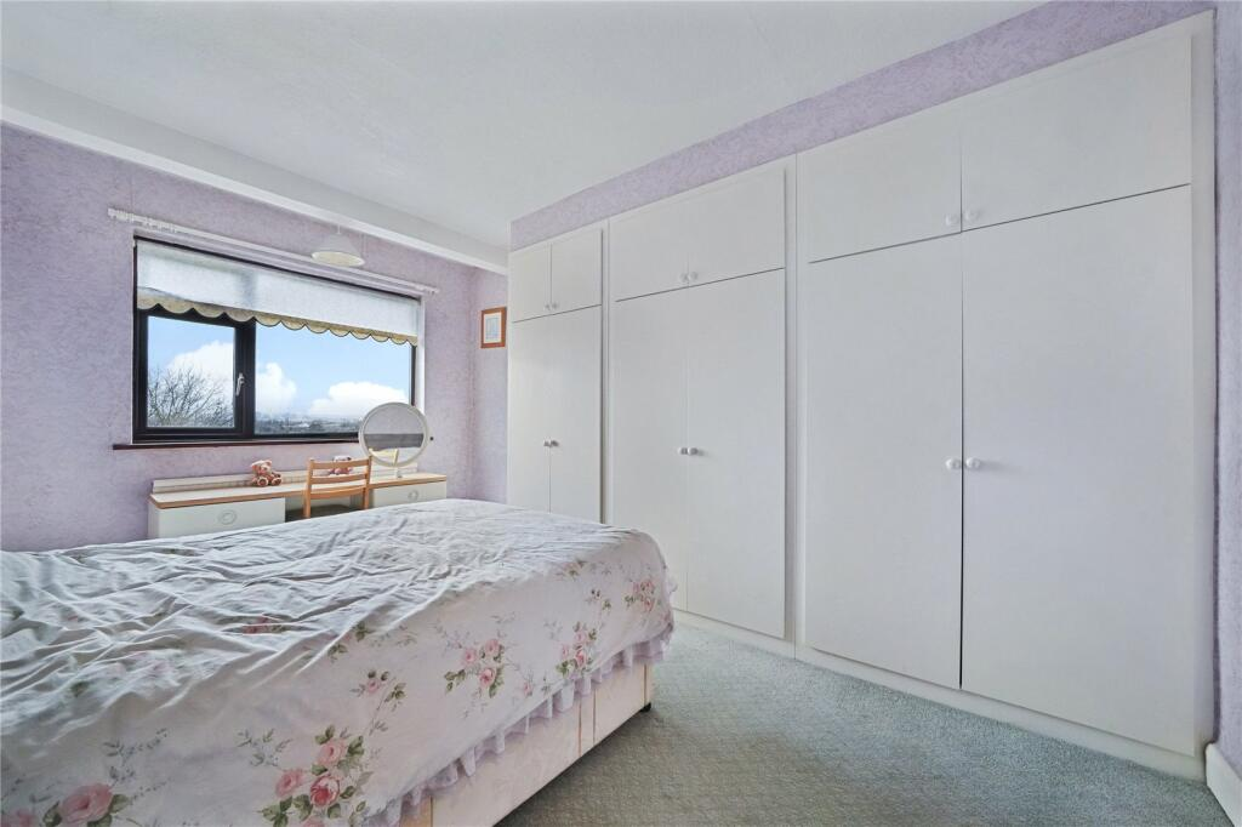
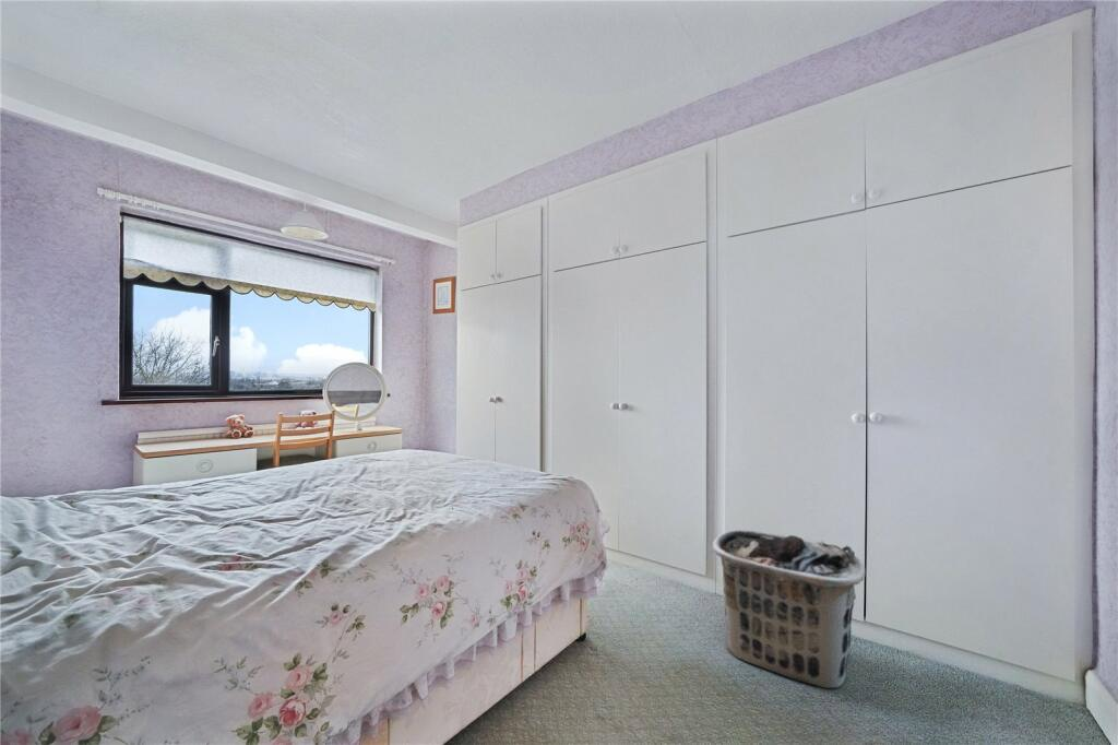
+ clothes hamper [711,529,866,689]
